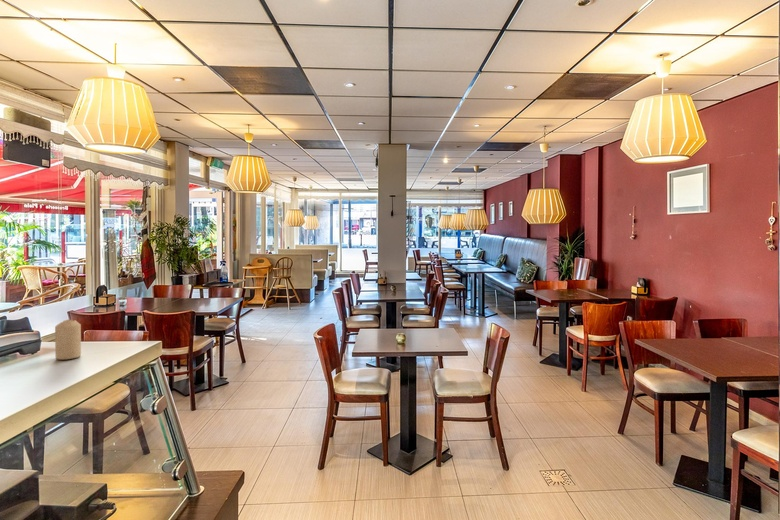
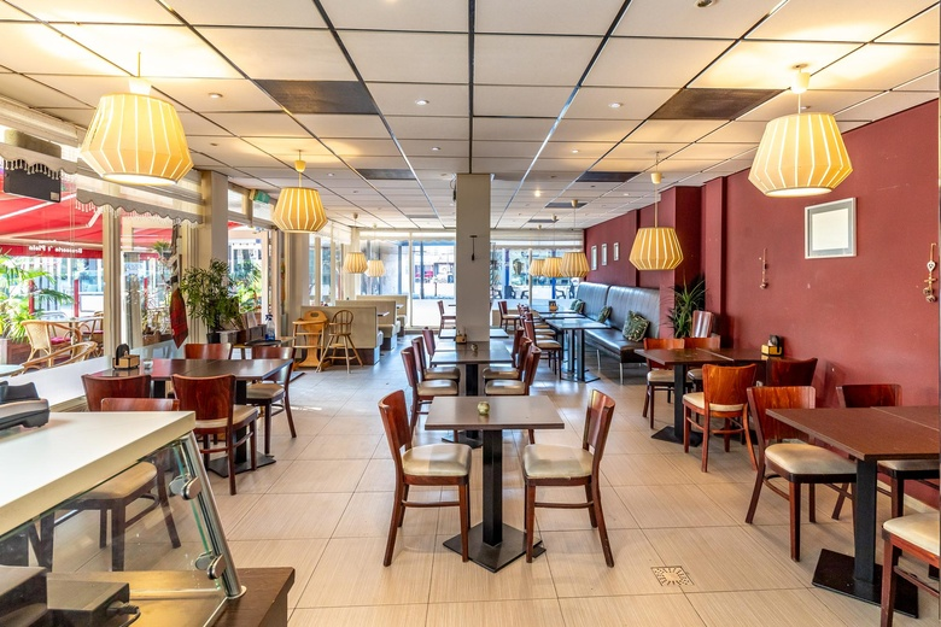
- candle [54,318,82,360]
